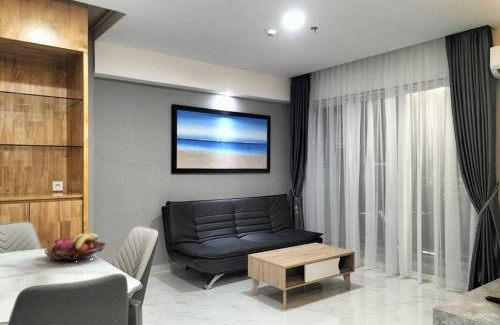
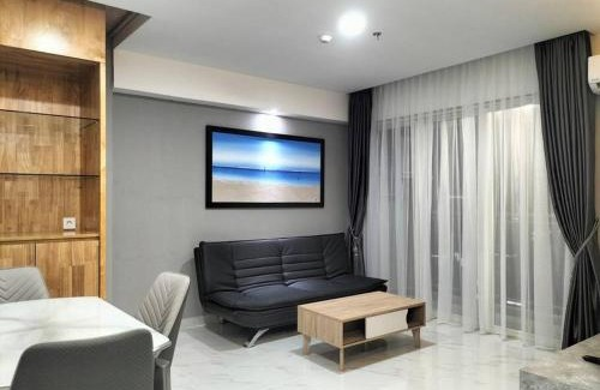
- fruit basket [43,232,107,263]
